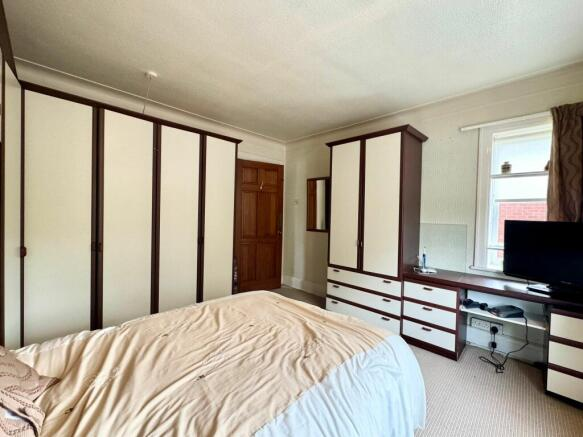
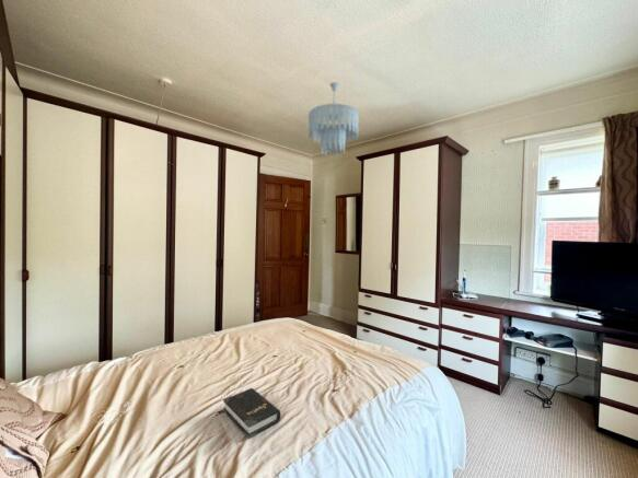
+ hardback book [222,387,281,440]
+ ceiling light fixture [308,81,360,158]
